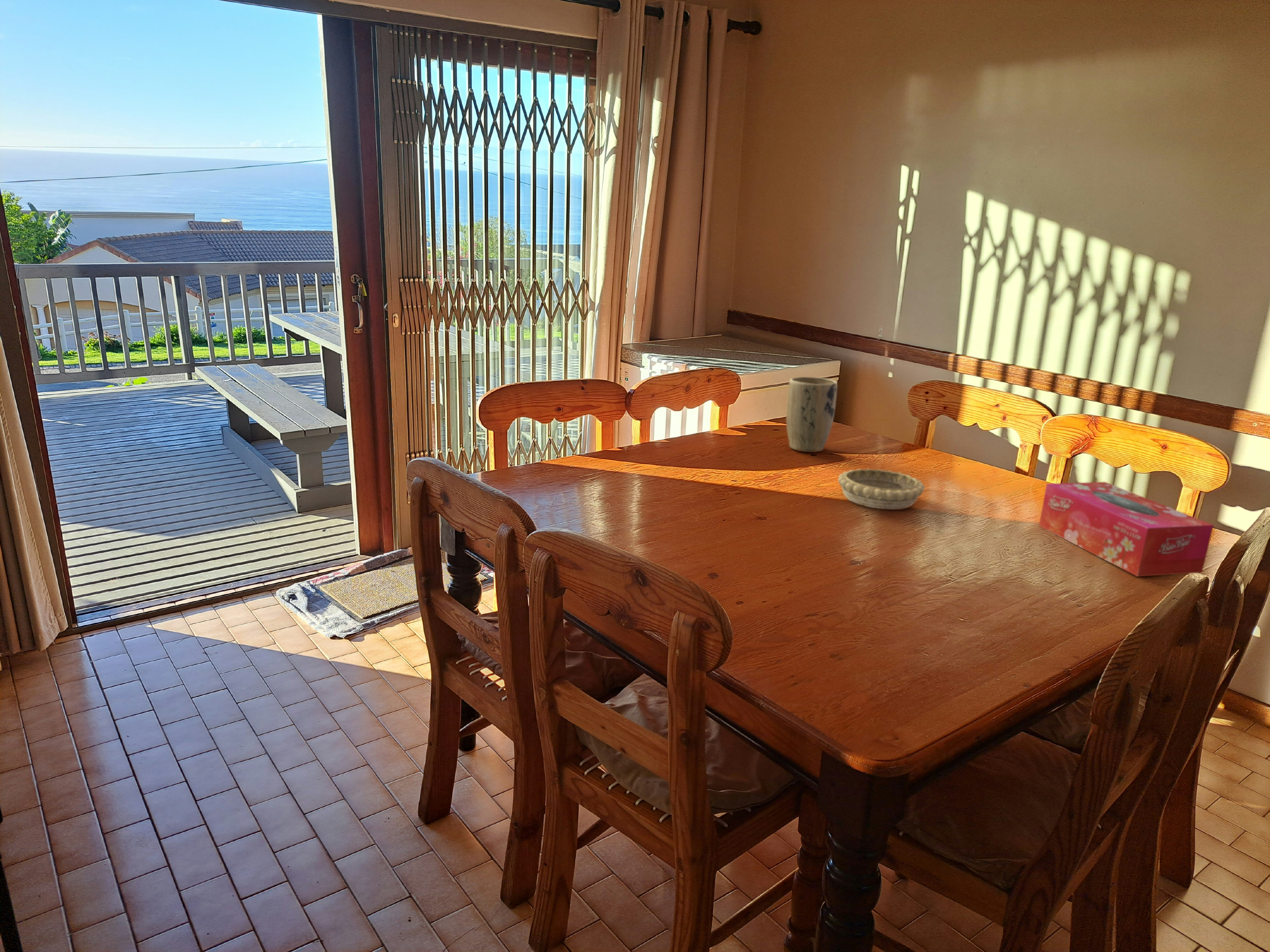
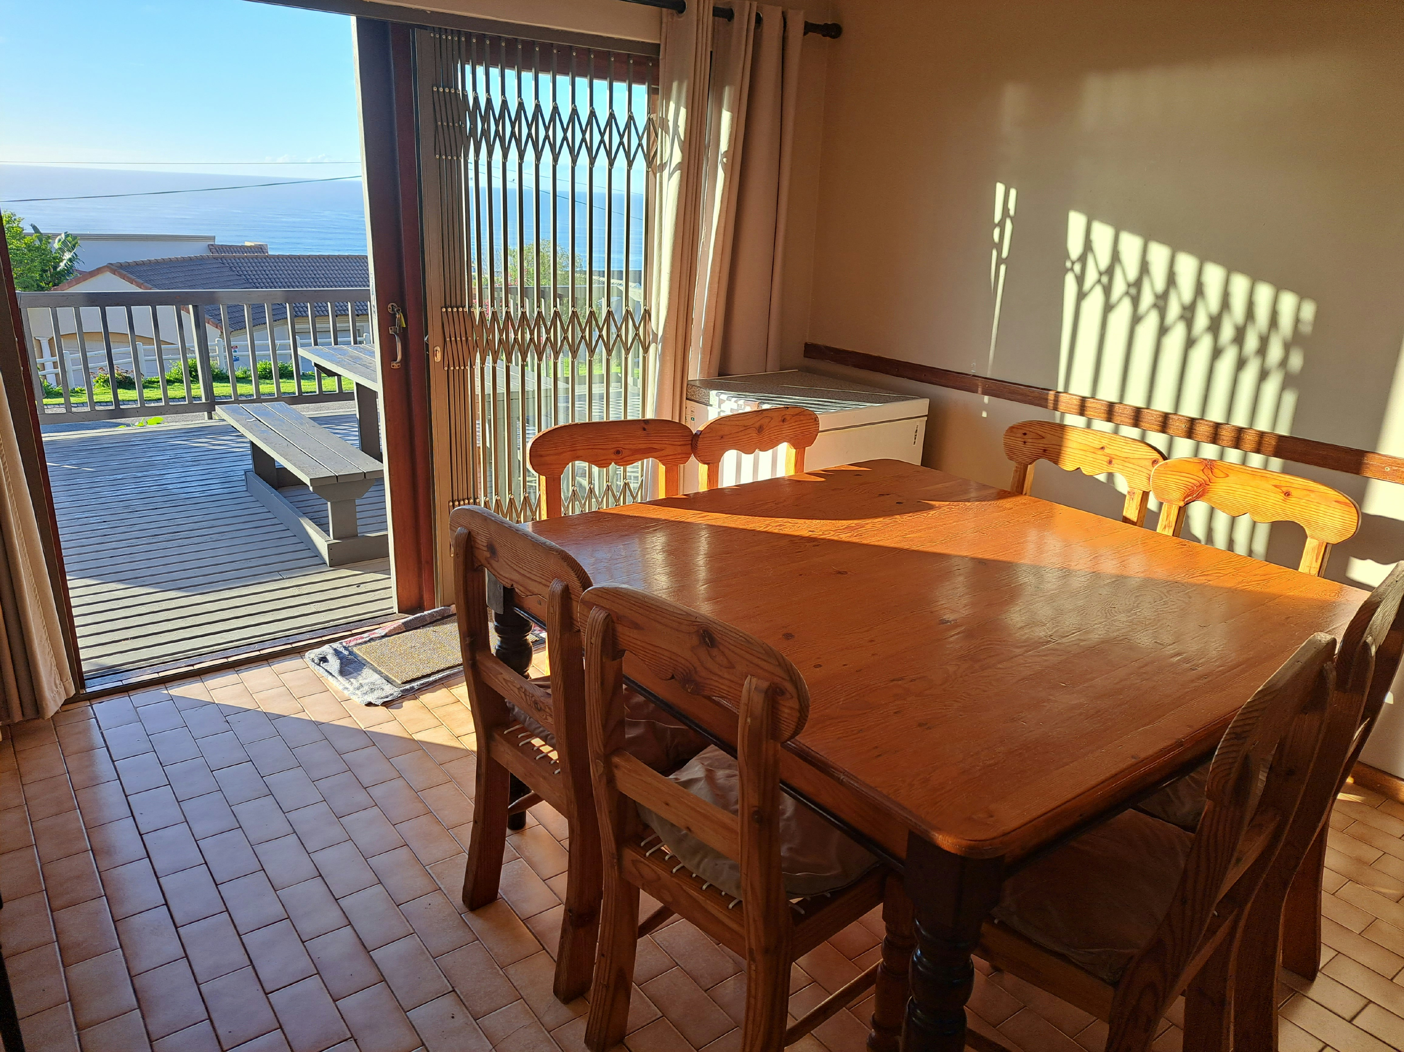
- decorative bowl [838,468,925,509]
- plant pot [786,377,837,452]
- tissue box [1039,482,1214,577]
